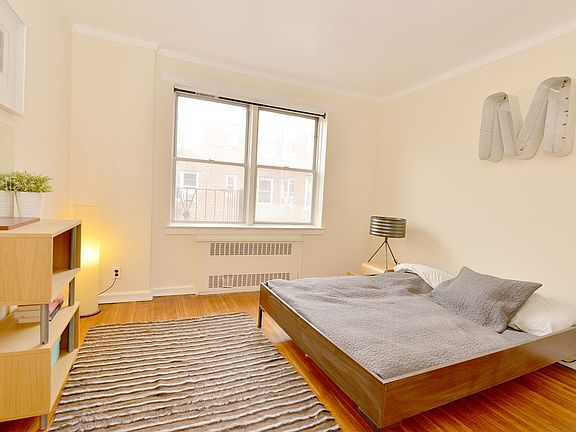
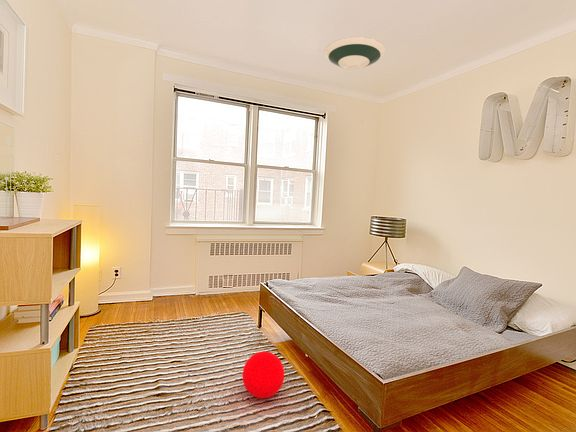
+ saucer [323,36,387,71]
+ ball [241,350,285,399]
